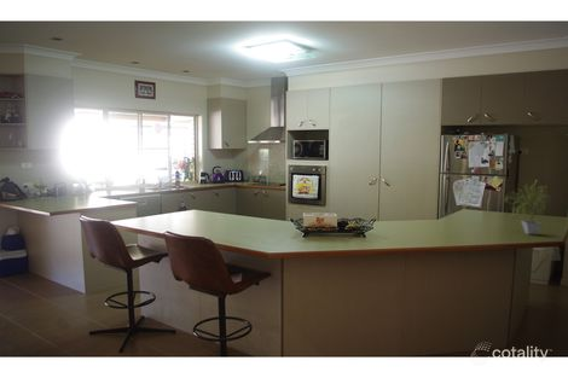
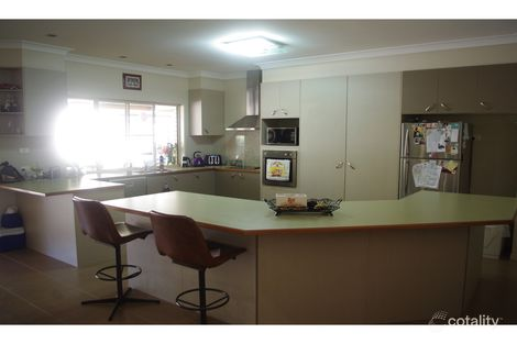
- potted plant [503,180,551,235]
